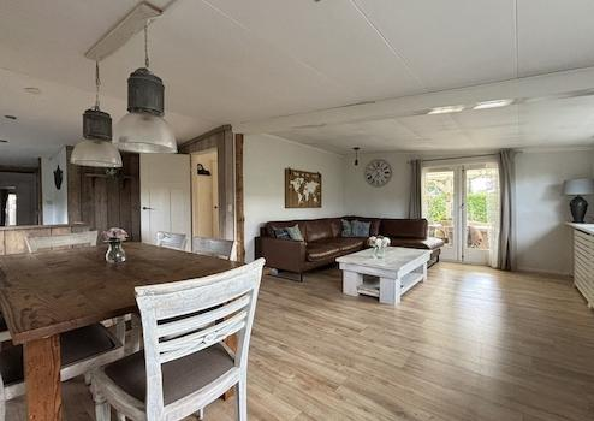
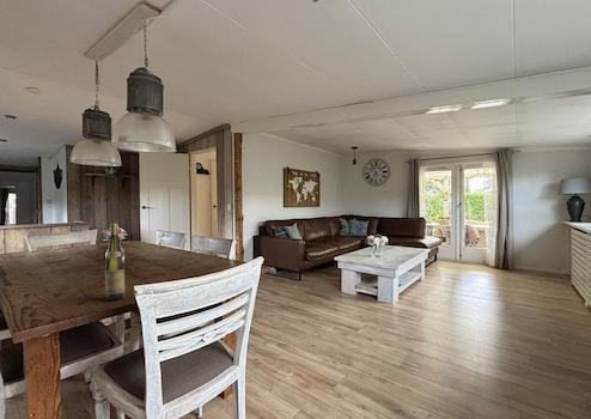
+ wine bottle [104,223,126,302]
